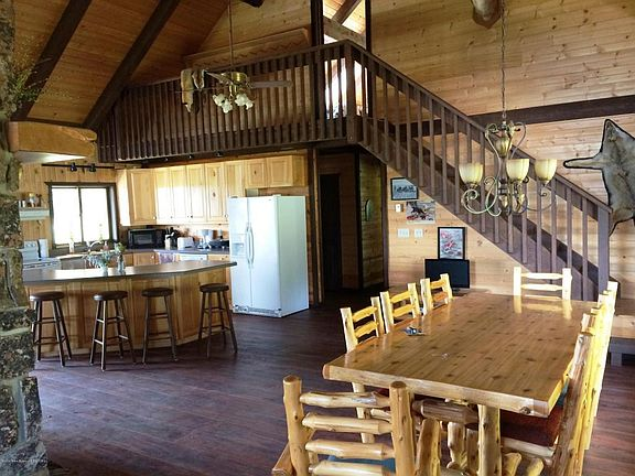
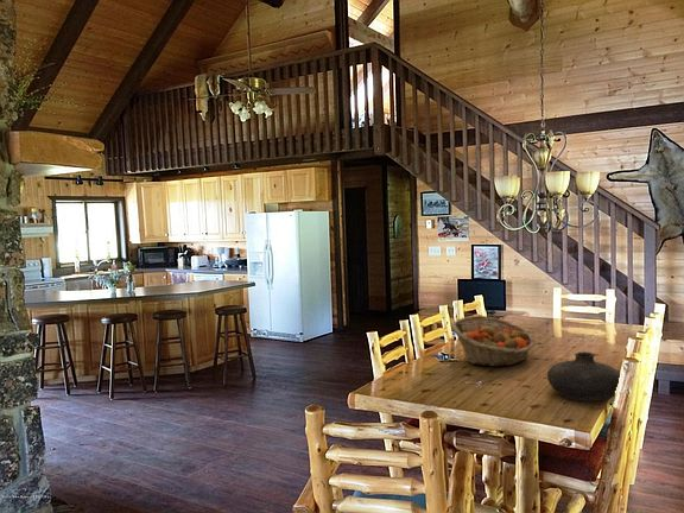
+ vase [546,350,621,403]
+ fruit basket [450,315,537,367]
